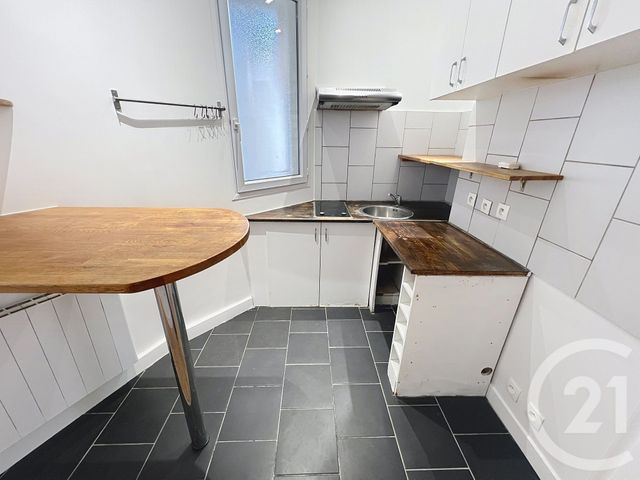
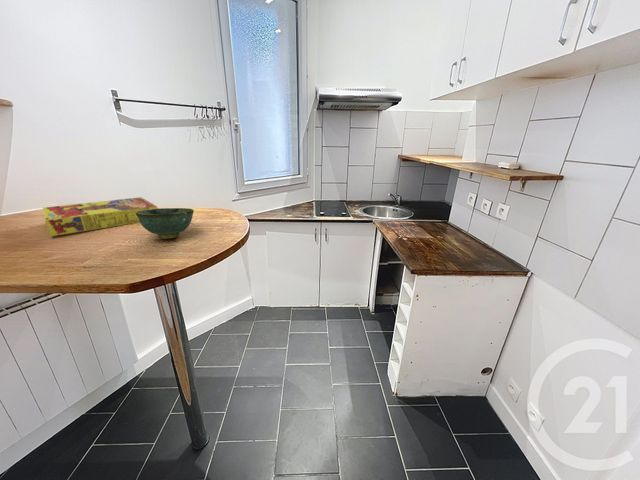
+ bowl [135,207,195,240]
+ cereal box [42,196,158,237]
